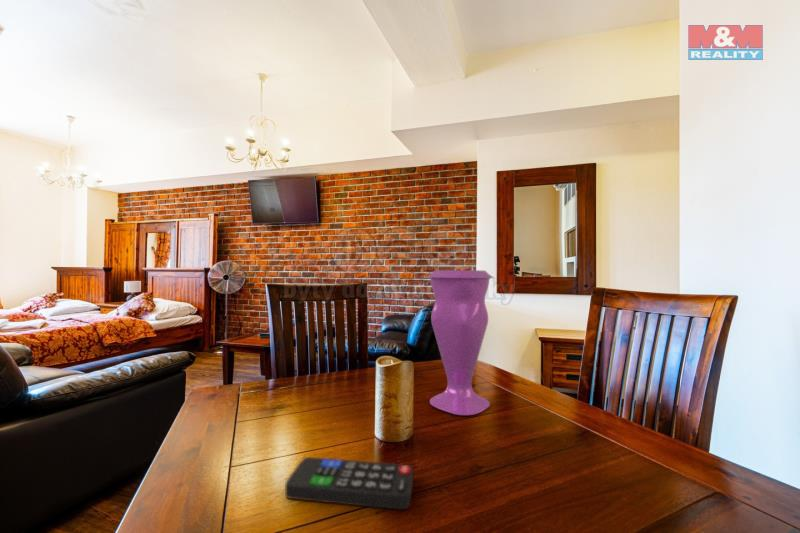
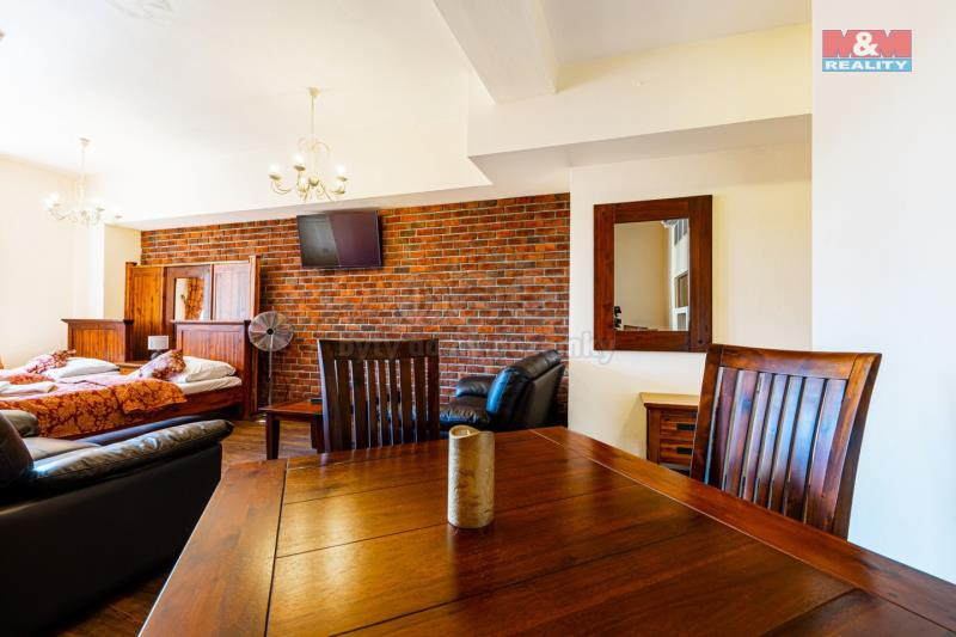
- remote control [284,456,414,510]
- vase [426,269,495,416]
